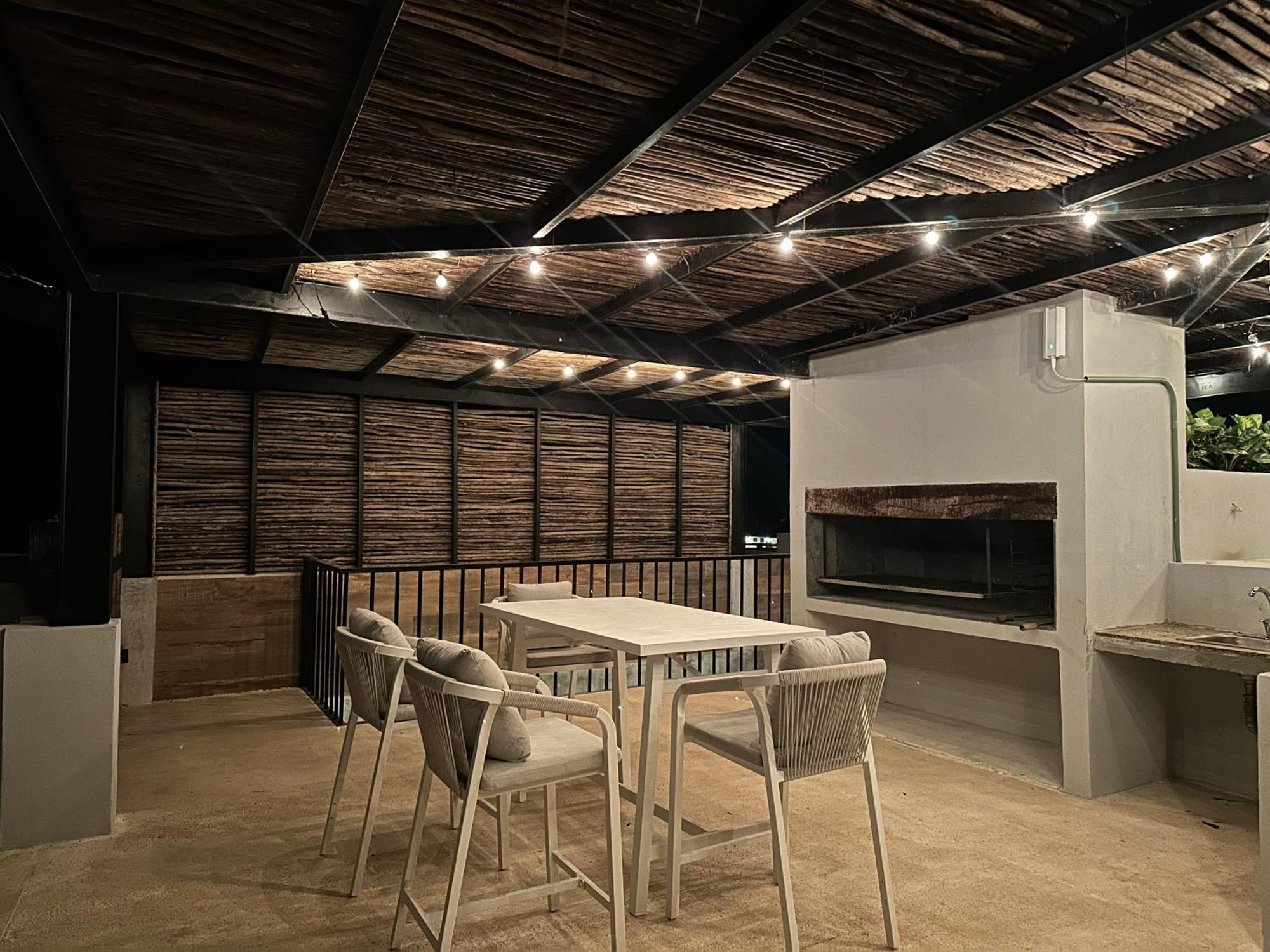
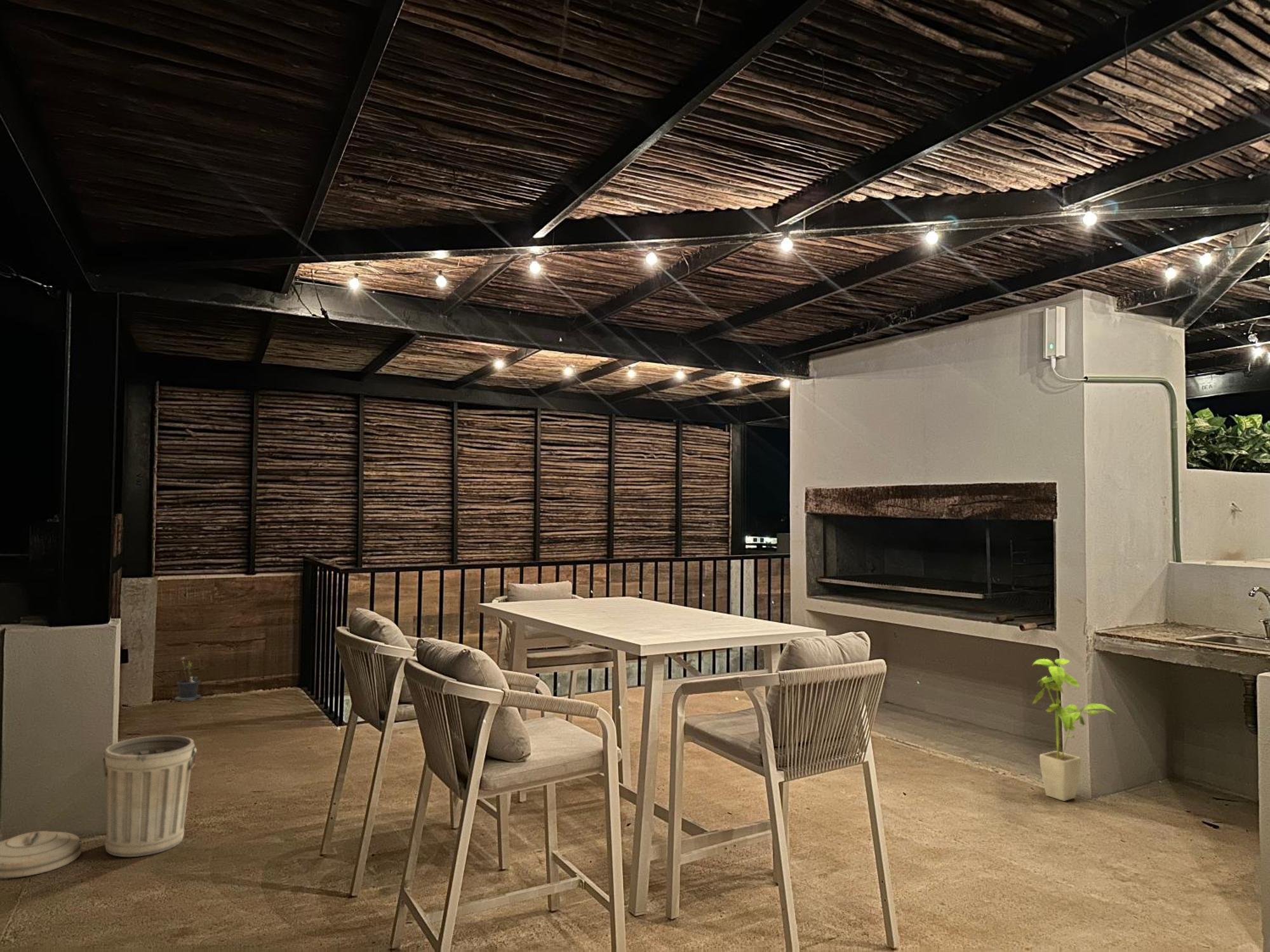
+ potted plant [171,656,202,703]
+ house plant [1032,658,1117,802]
+ trash can [0,735,197,879]
